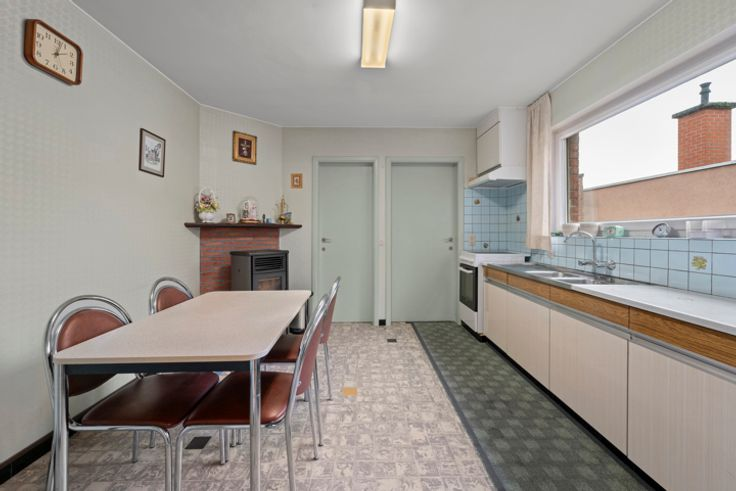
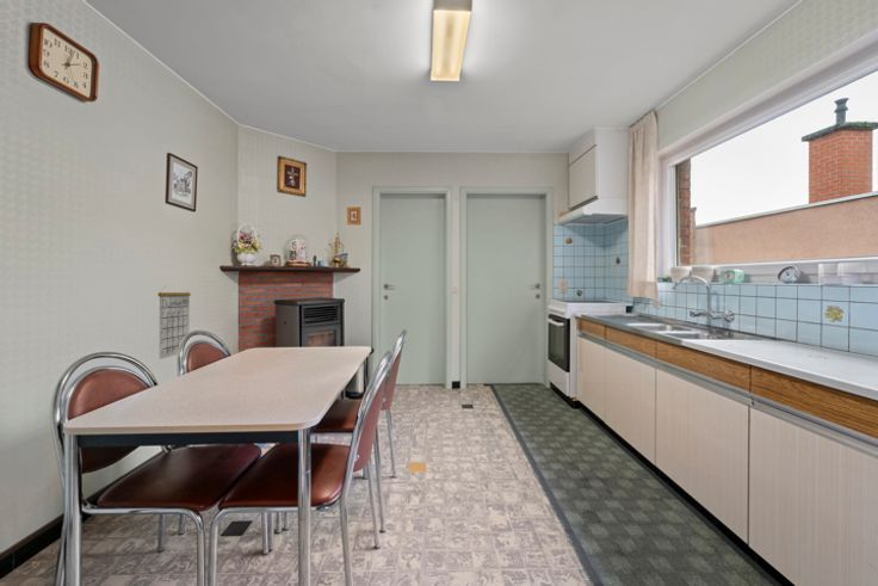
+ calendar [156,285,192,360]
